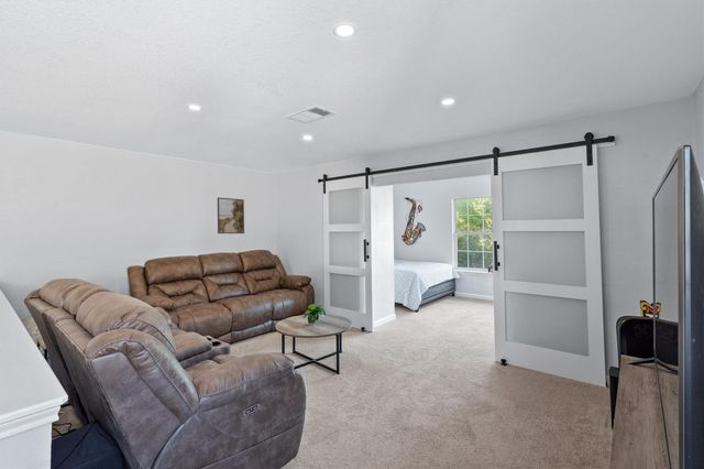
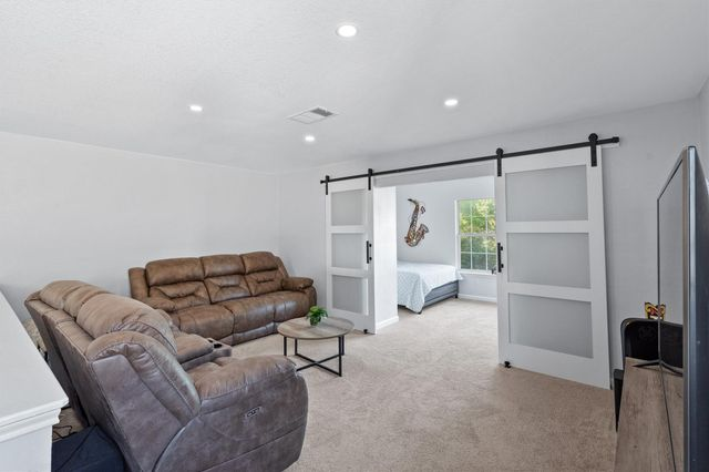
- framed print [217,196,245,234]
